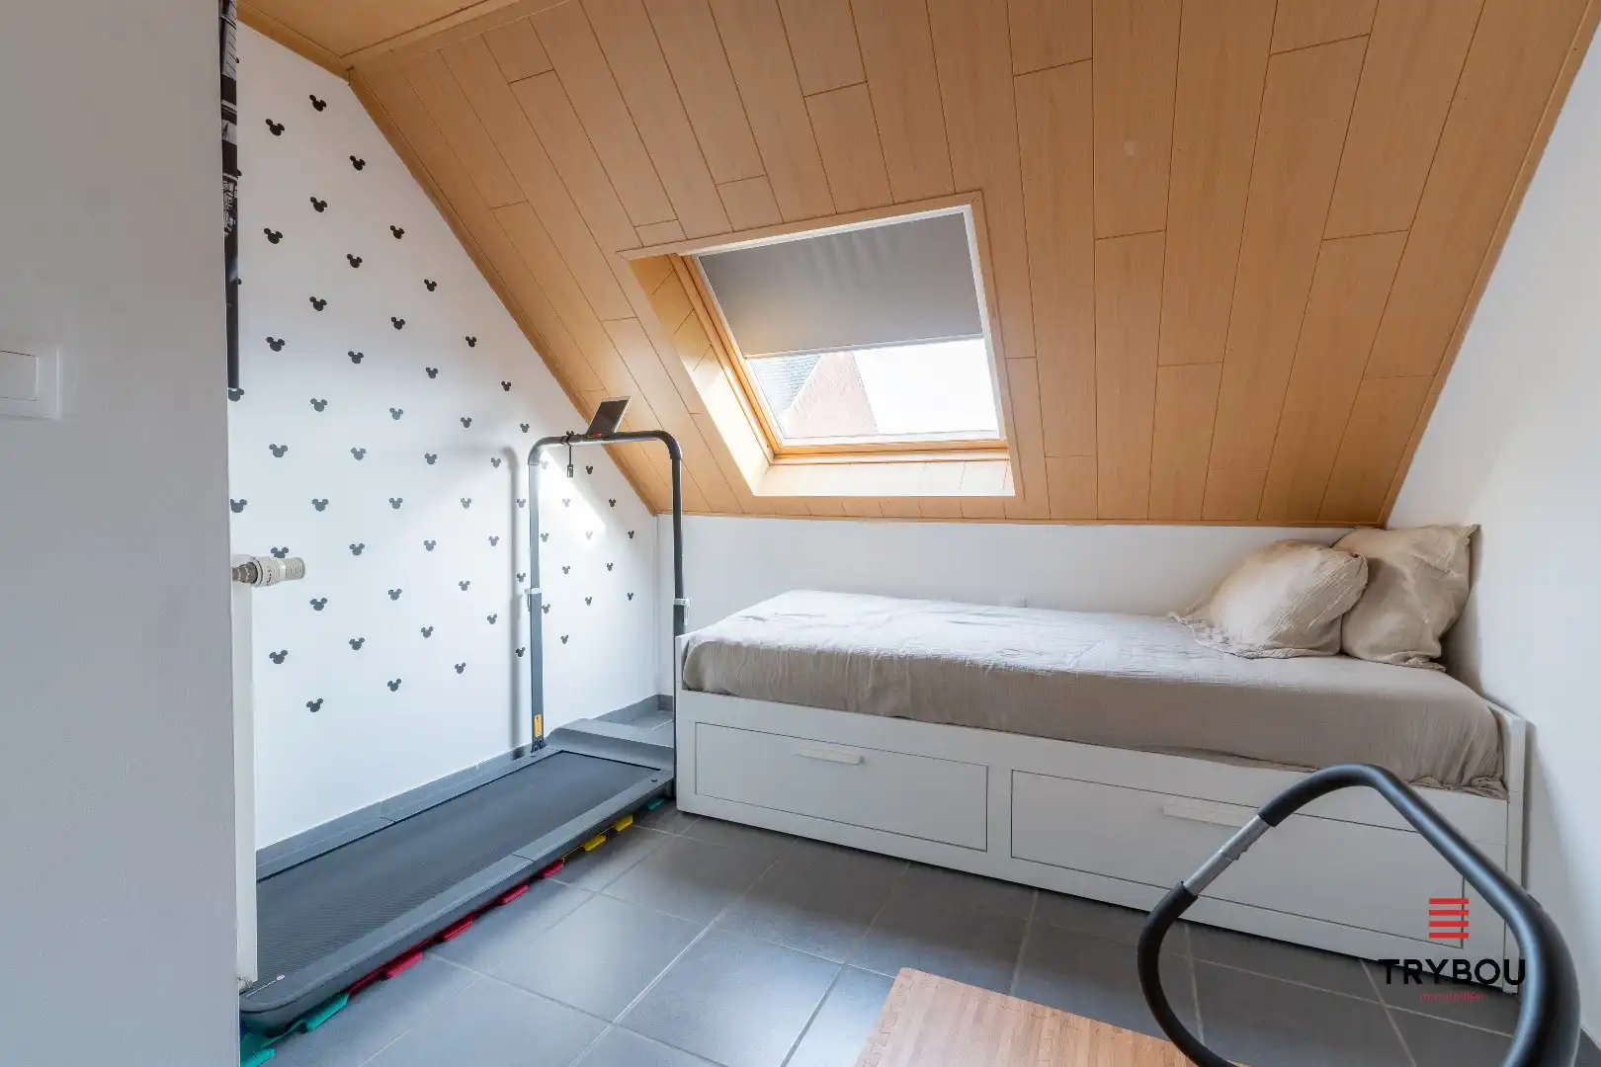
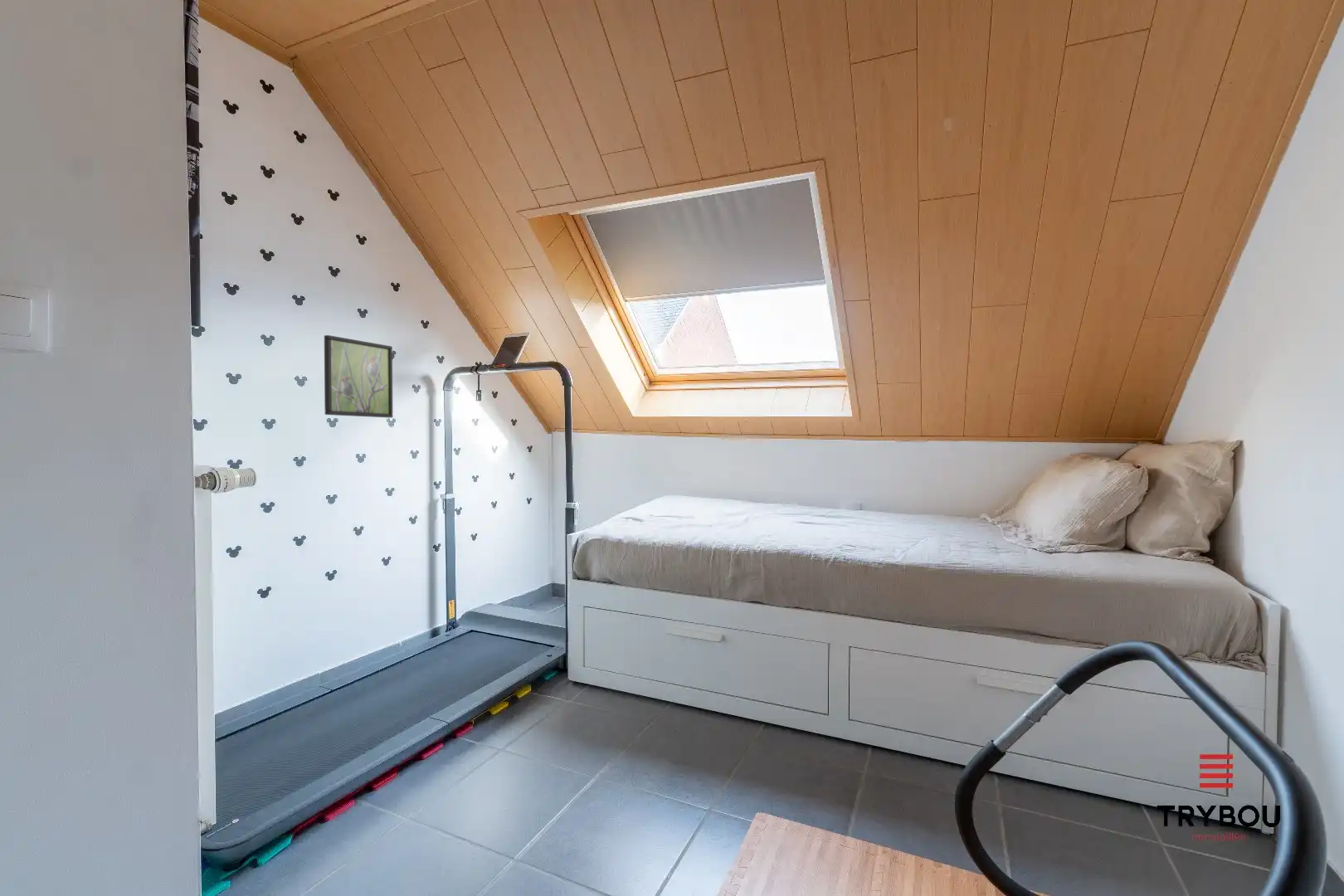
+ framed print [324,334,394,418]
